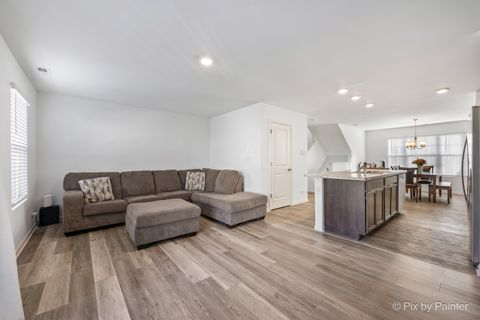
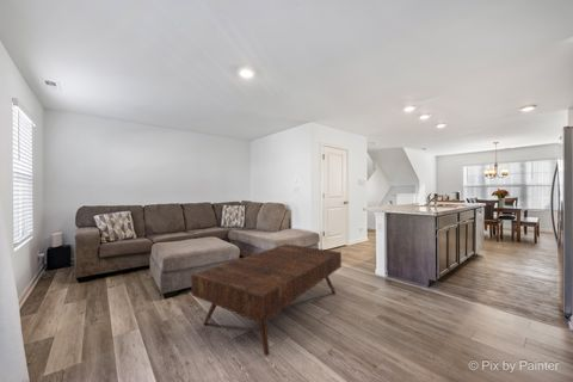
+ coffee table [190,242,343,357]
